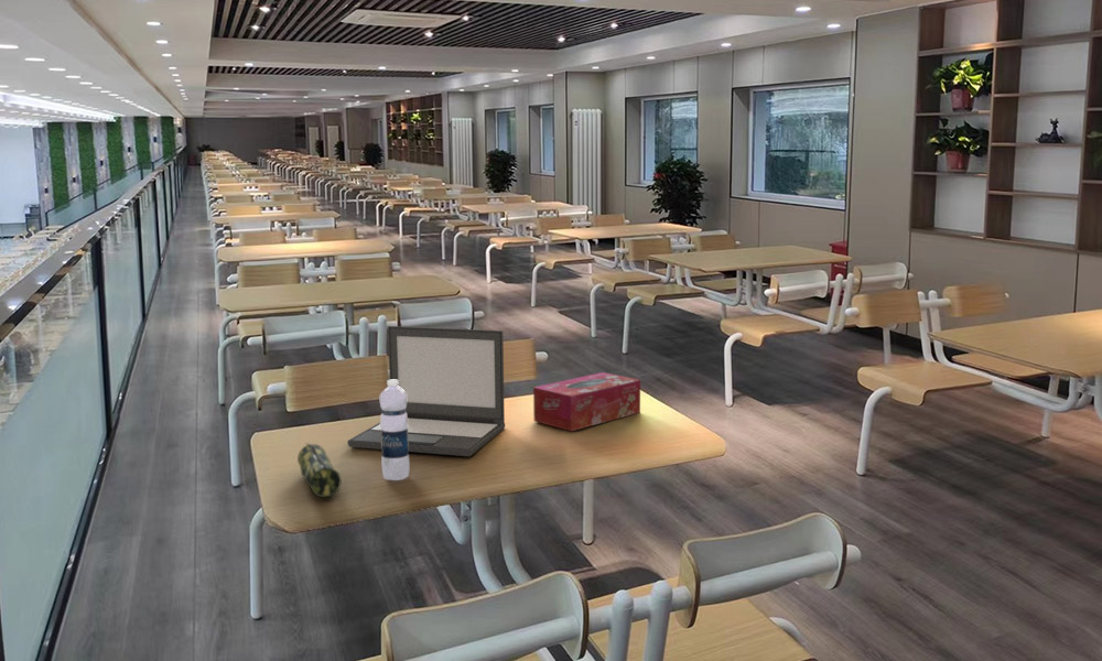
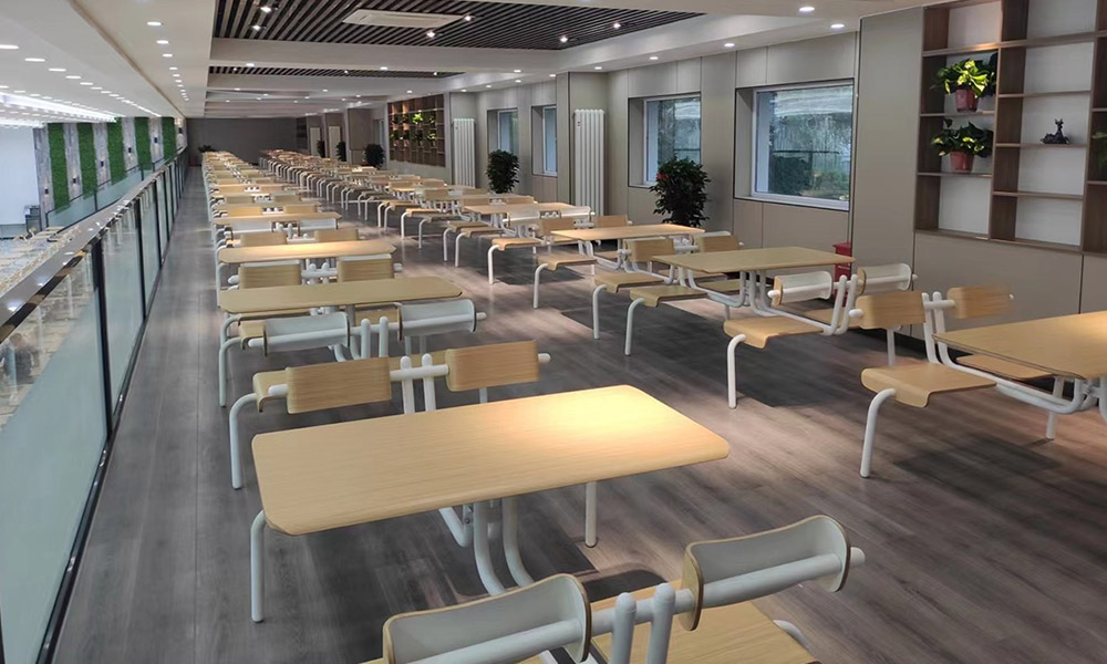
- laptop [347,325,506,457]
- pencil case [296,443,343,498]
- water bottle [379,379,410,481]
- tissue box [532,371,641,432]
